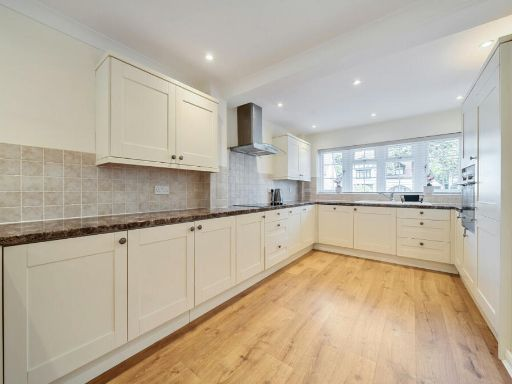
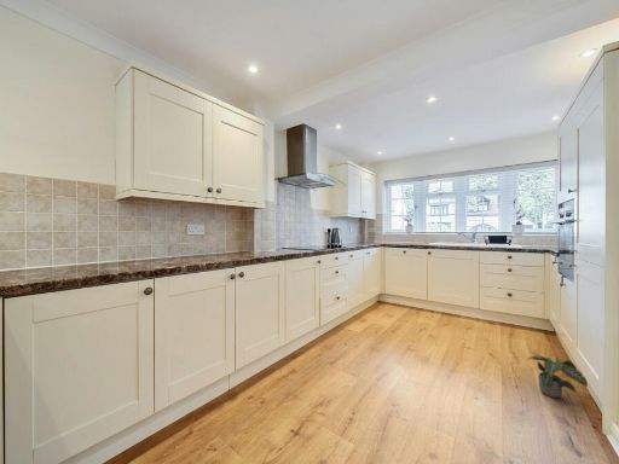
+ potted plant [526,354,589,399]
